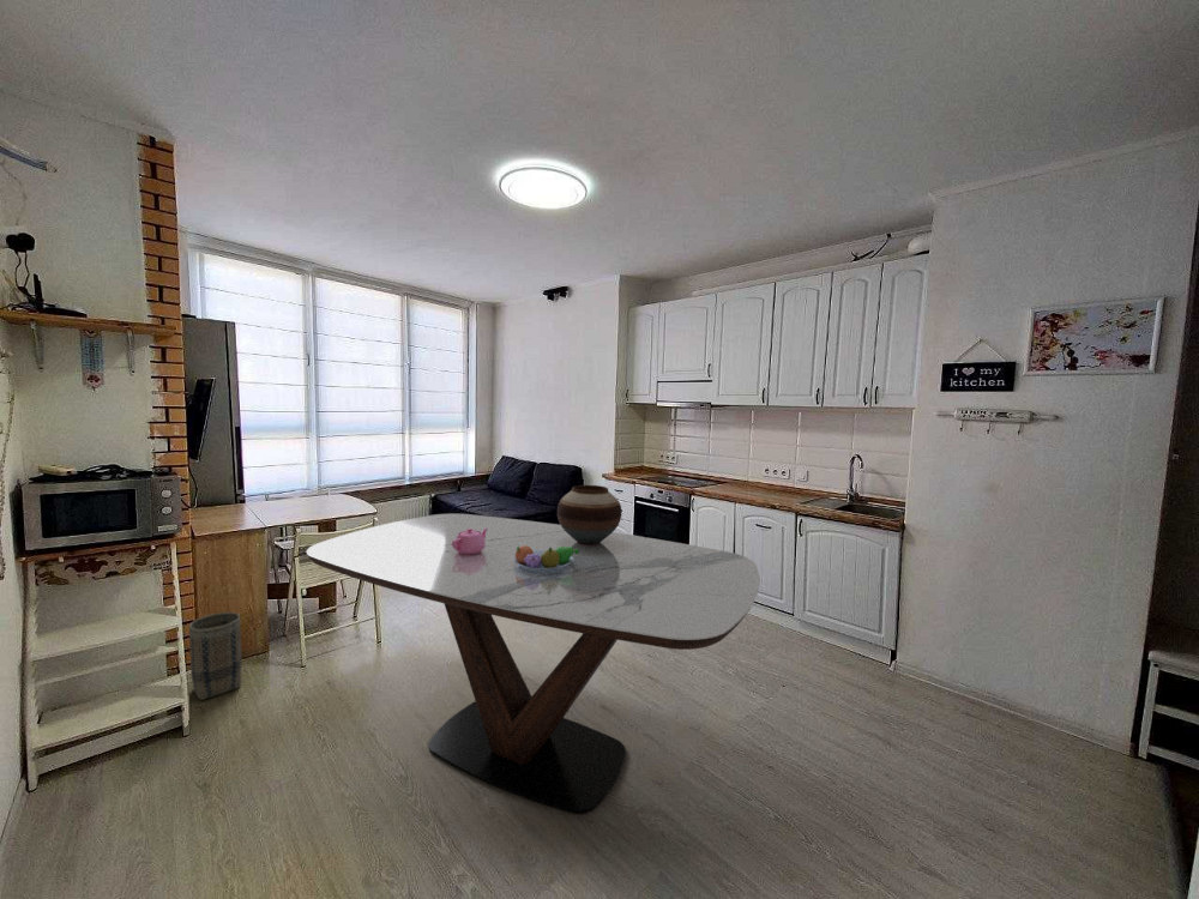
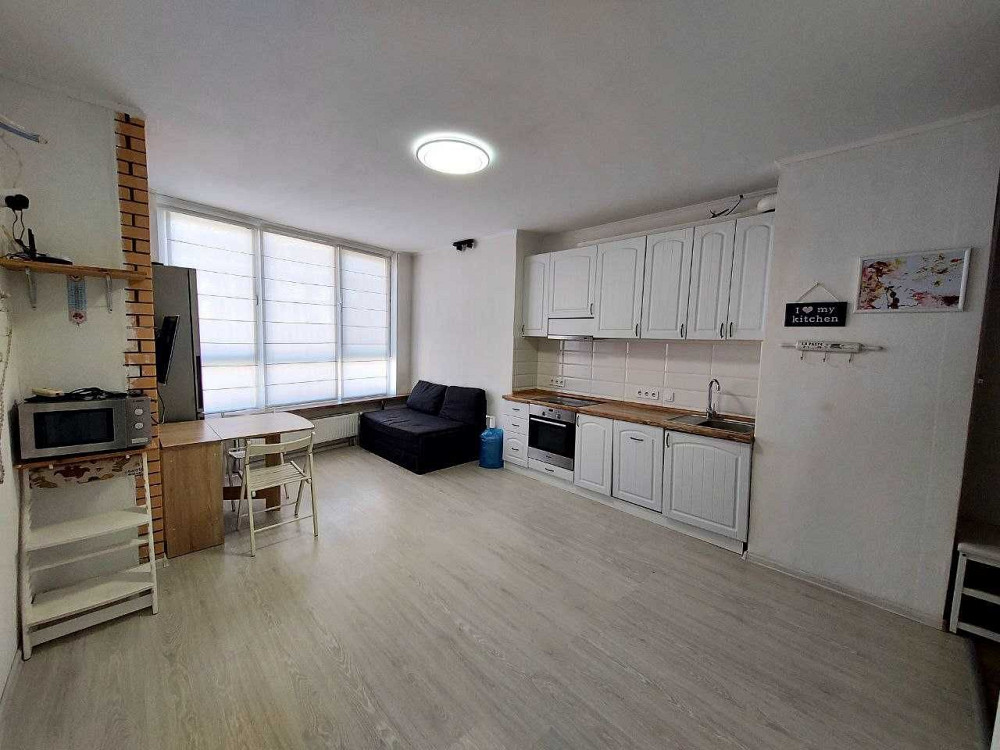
- fruit bowl [513,545,579,573]
- vase [556,484,622,545]
- teapot [452,529,488,555]
- basket [188,611,242,701]
- dining table [306,513,760,814]
